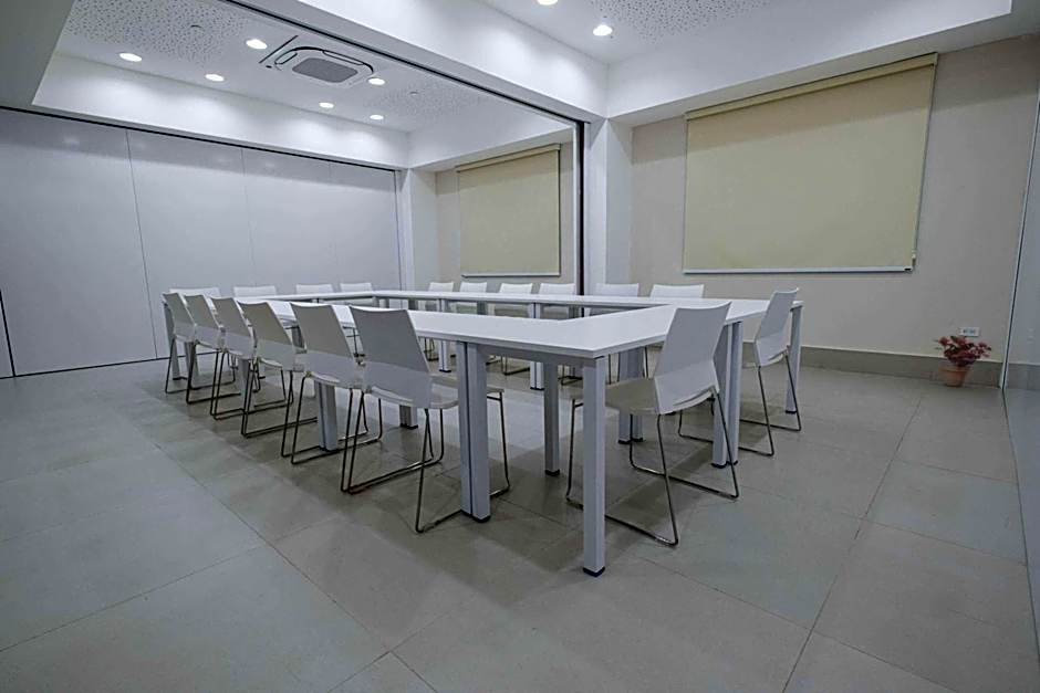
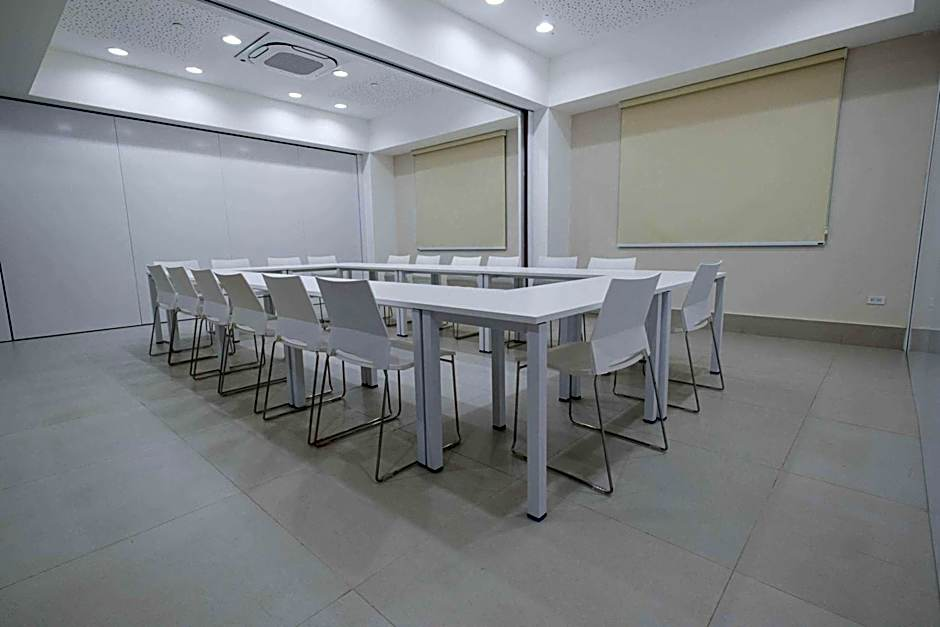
- potted plant [932,335,992,388]
